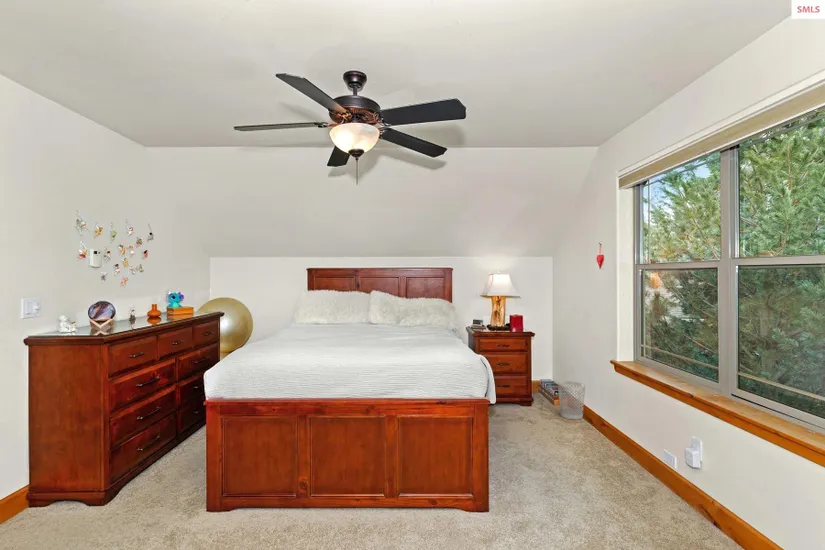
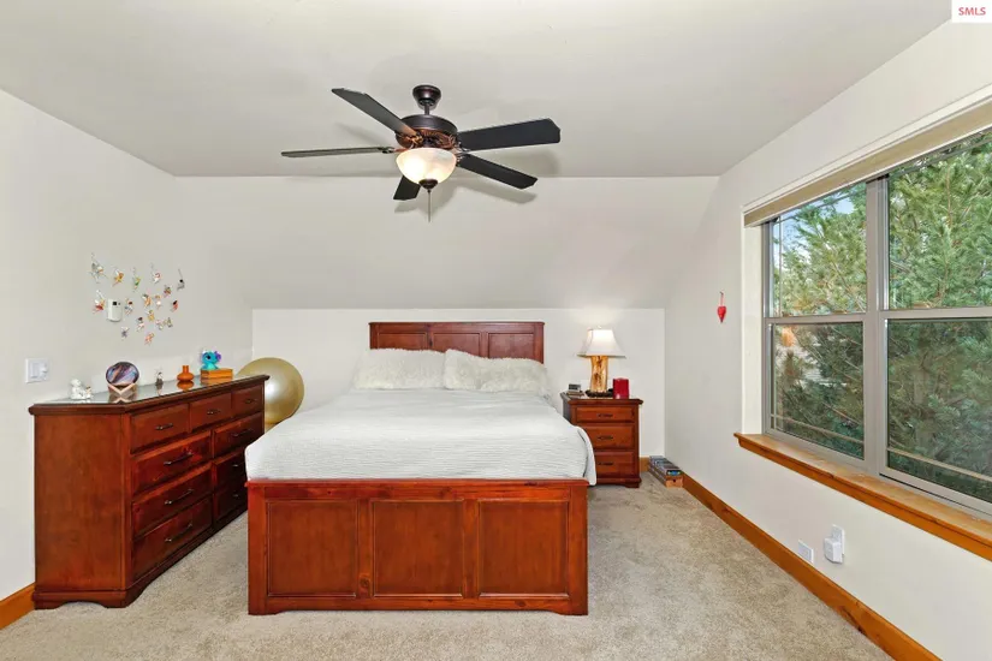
- wastebasket [557,380,586,421]
